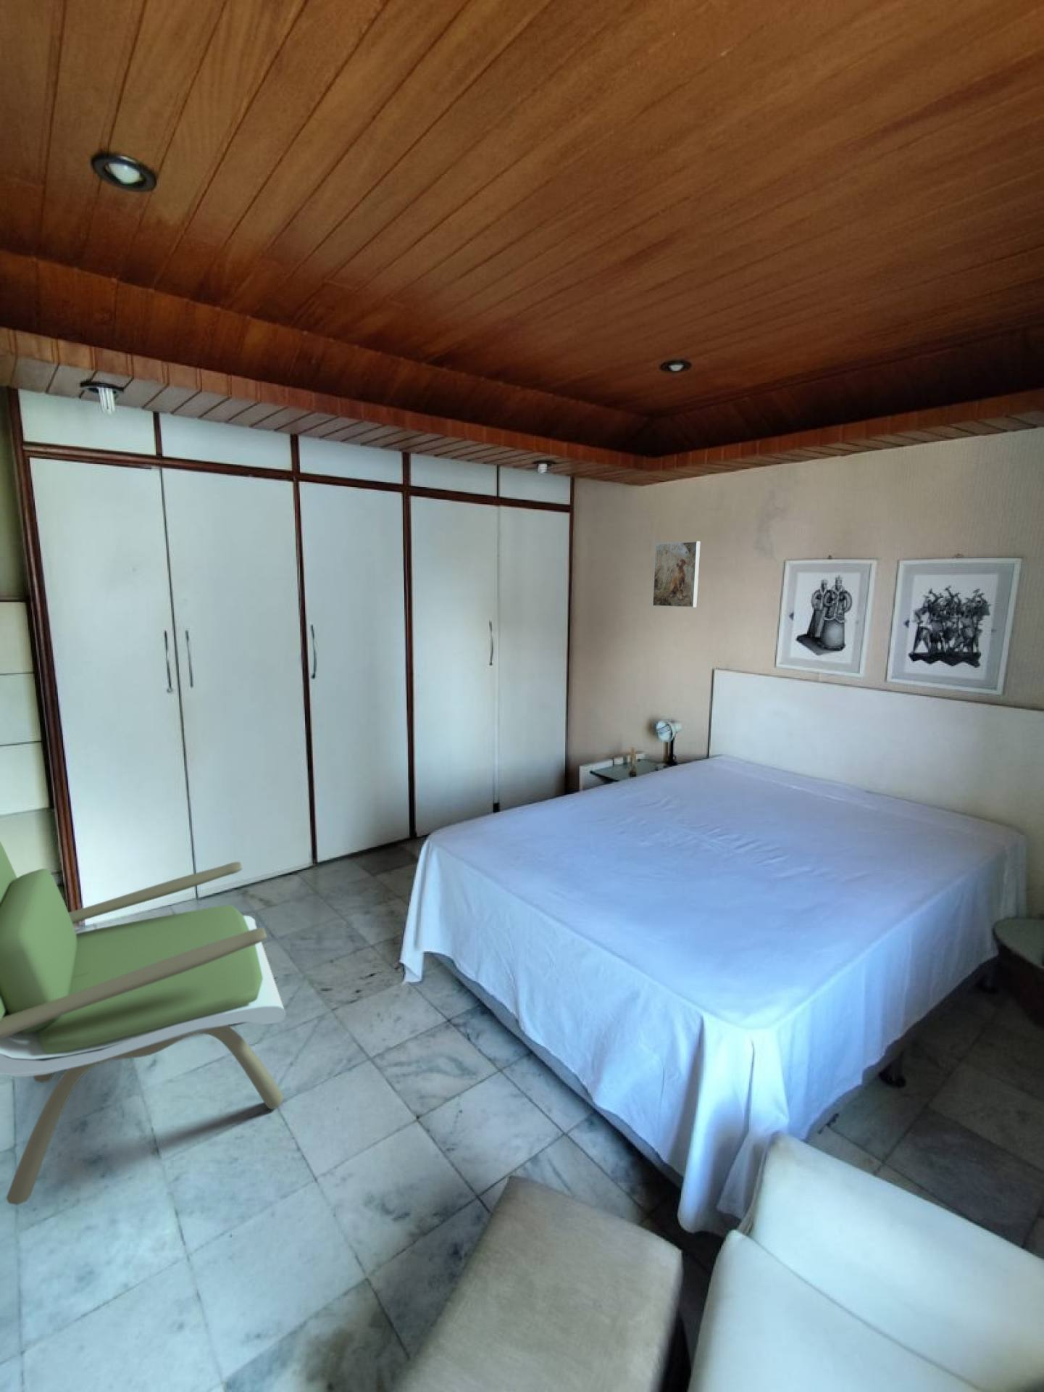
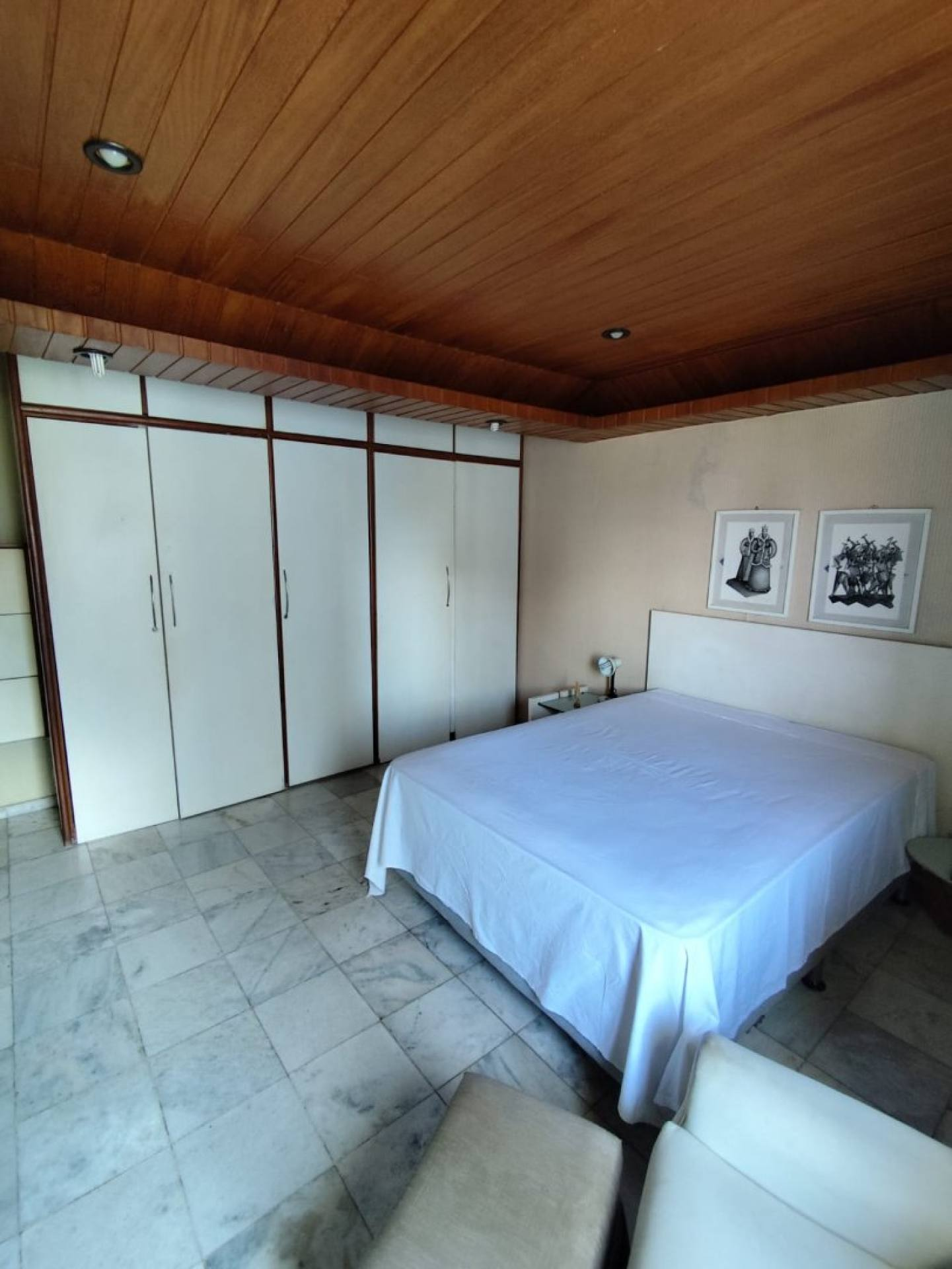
- armchair [0,841,287,1206]
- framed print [653,540,701,609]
